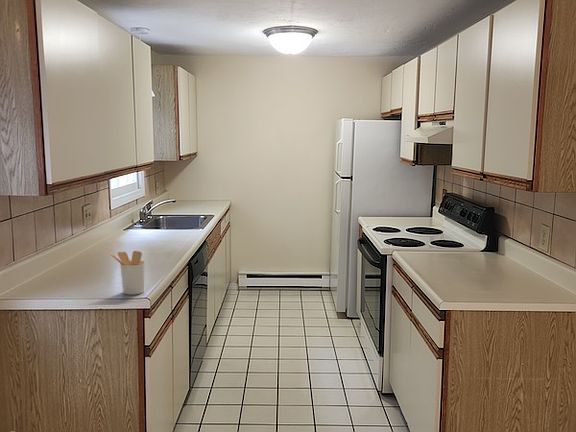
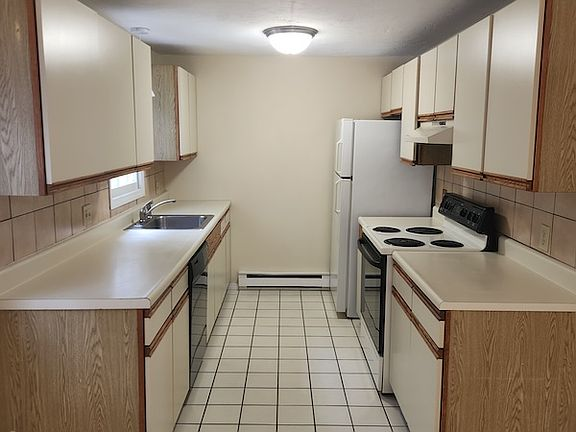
- utensil holder [108,250,146,296]
